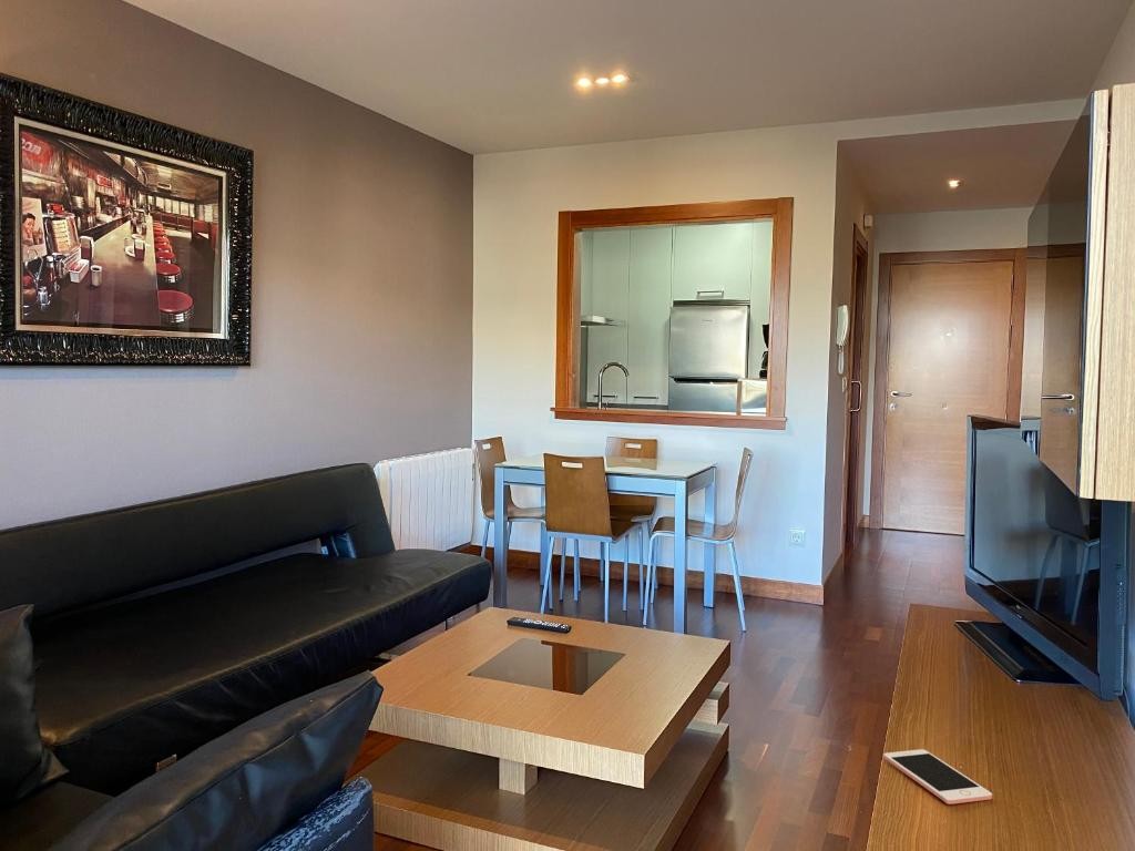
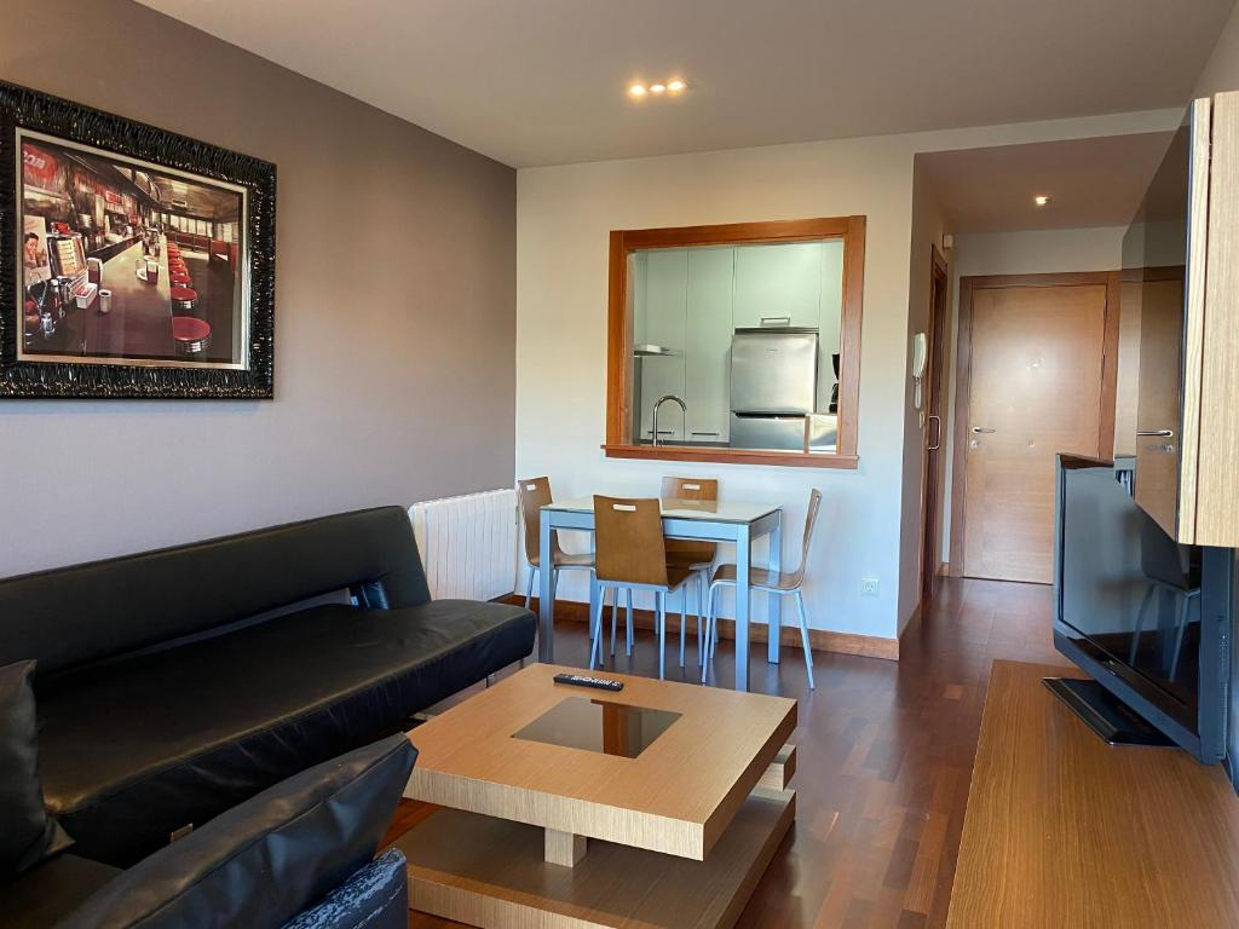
- cell phone [882,748,993,806]
